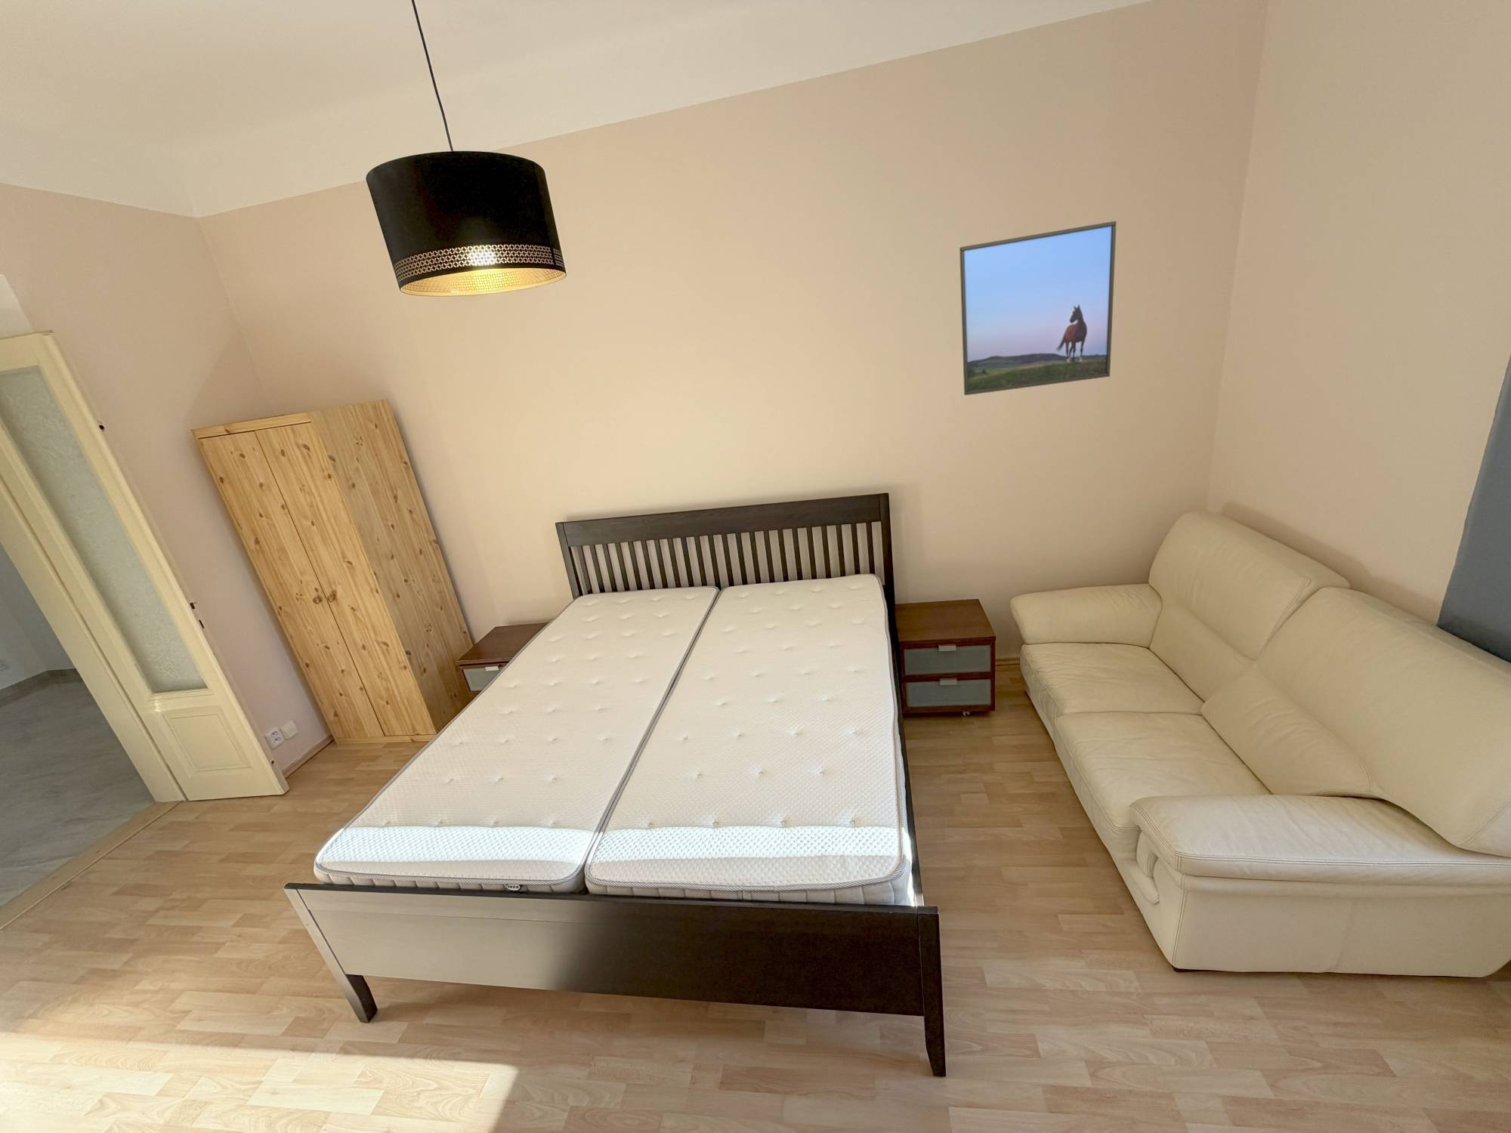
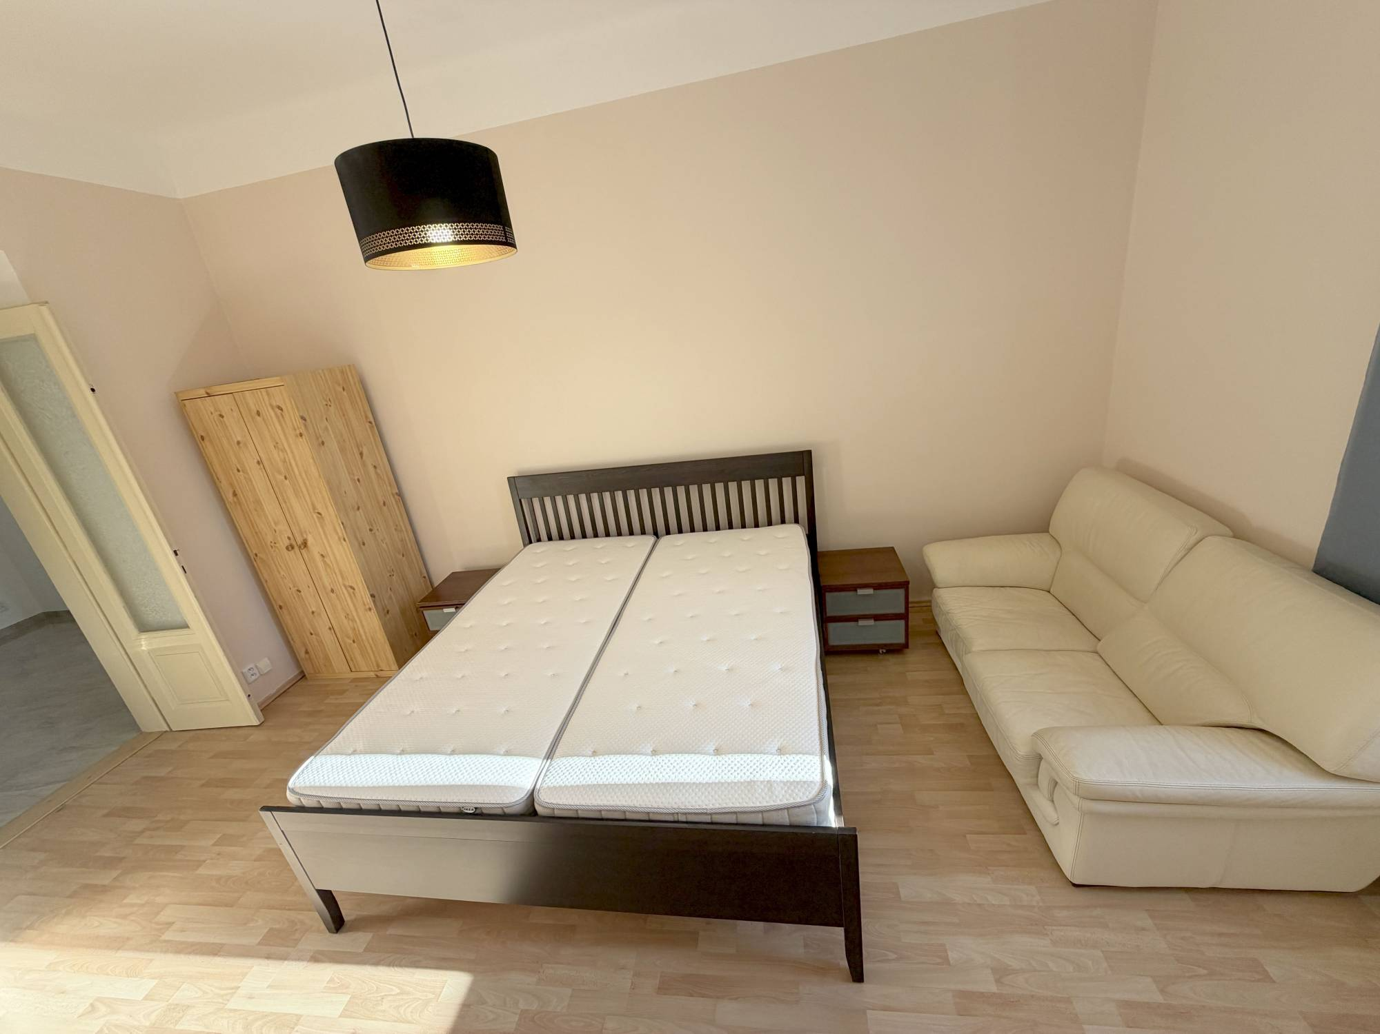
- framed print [959,220,1117,396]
